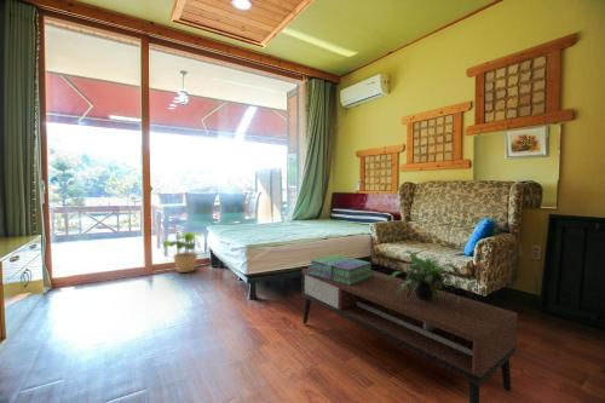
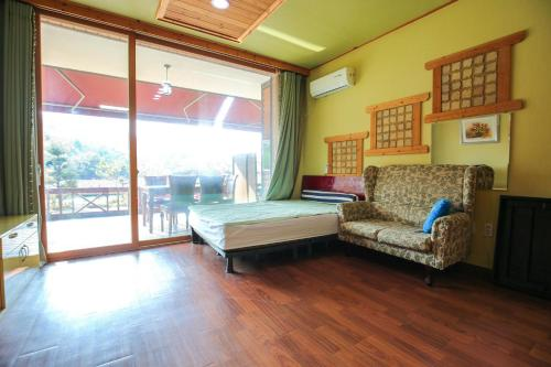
- coffee table [300,267,519,403]
- stack of books [307,253,374,286]
- potted plant [388,249,460,307]
- potted plant [162,231,204,274]
